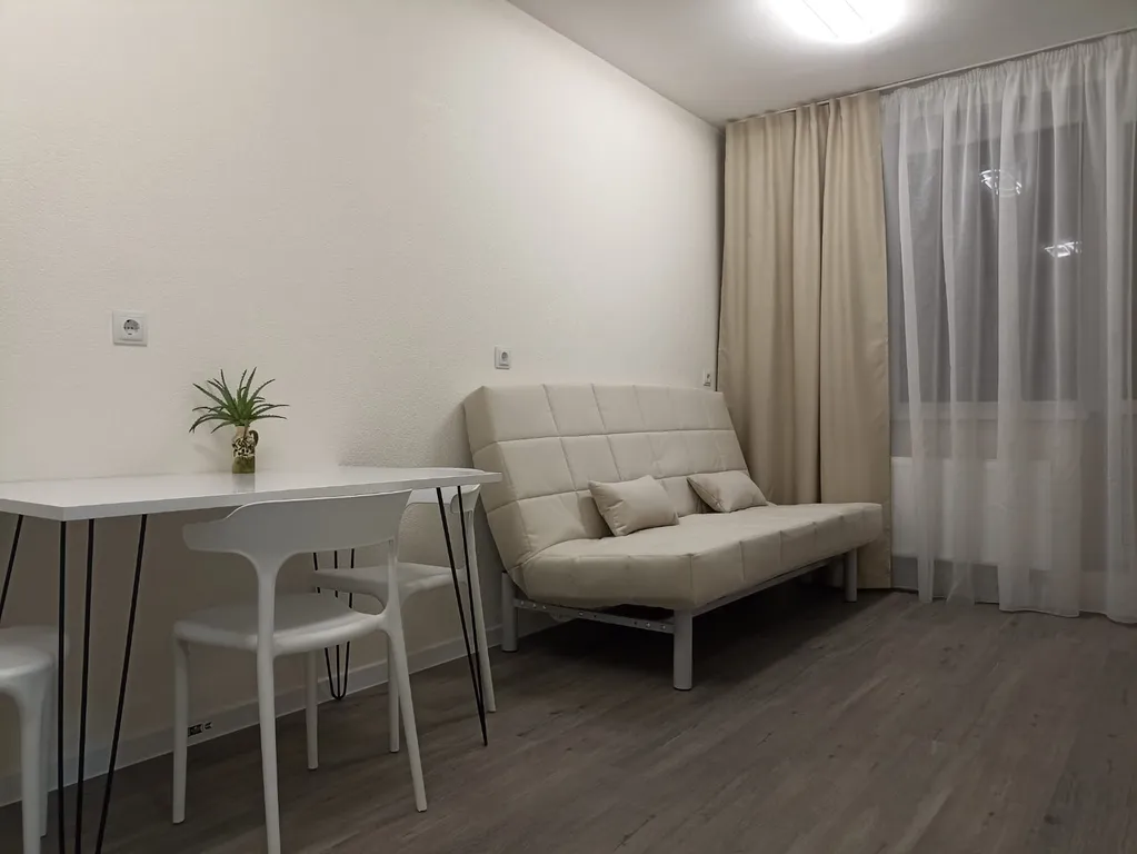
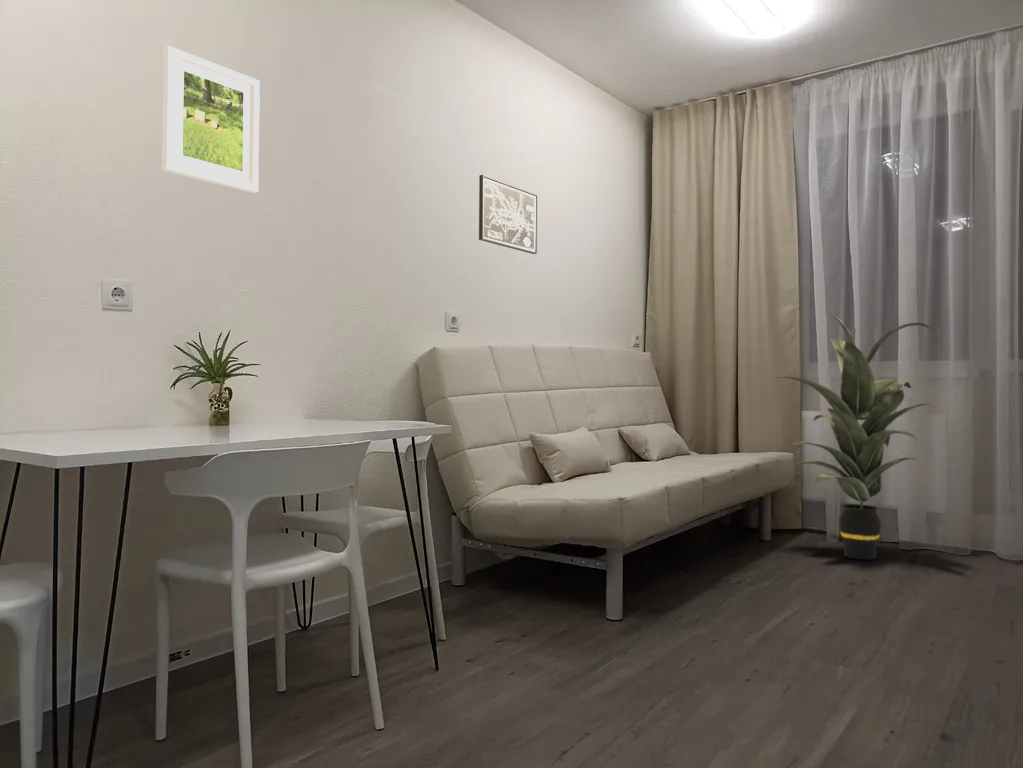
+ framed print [161,45,261,194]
+ wall art [478,174,538,255]
+ indoor plant [767,313,933,560]
